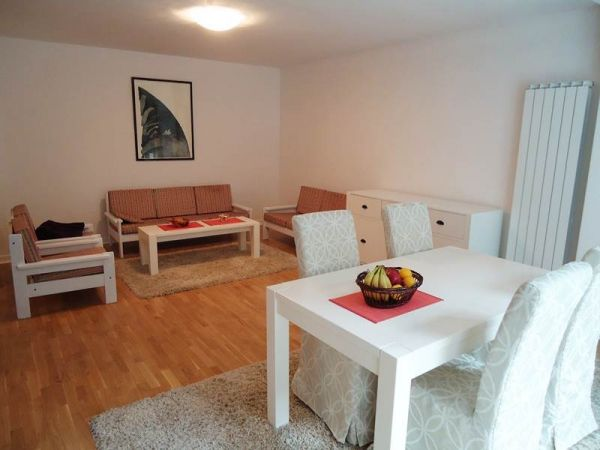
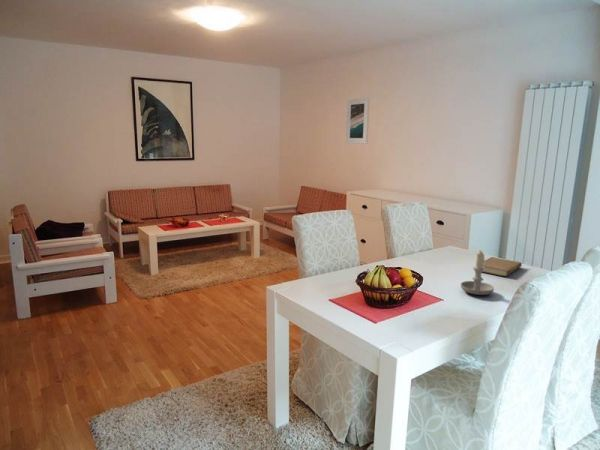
+ candle [460,249,495,296]
+ book [482,256,522,277]
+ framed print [345,96,370,145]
